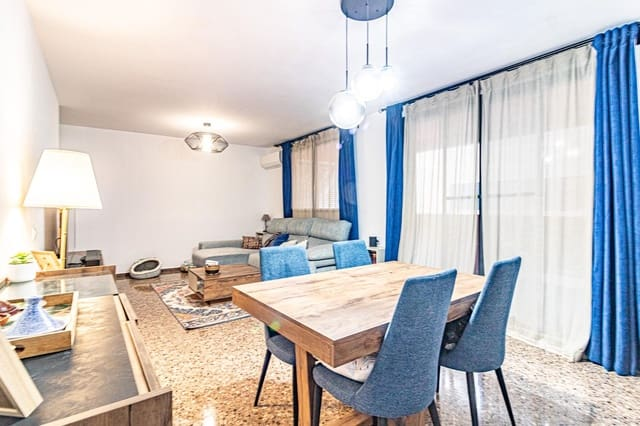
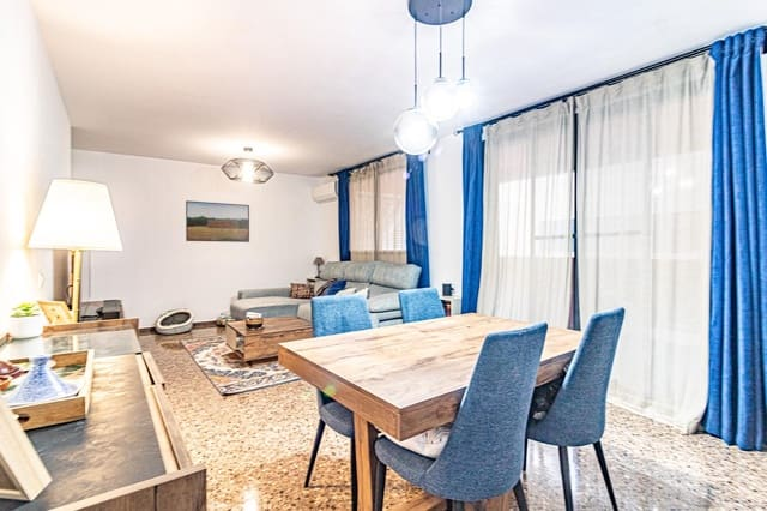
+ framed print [185,199,250,244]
